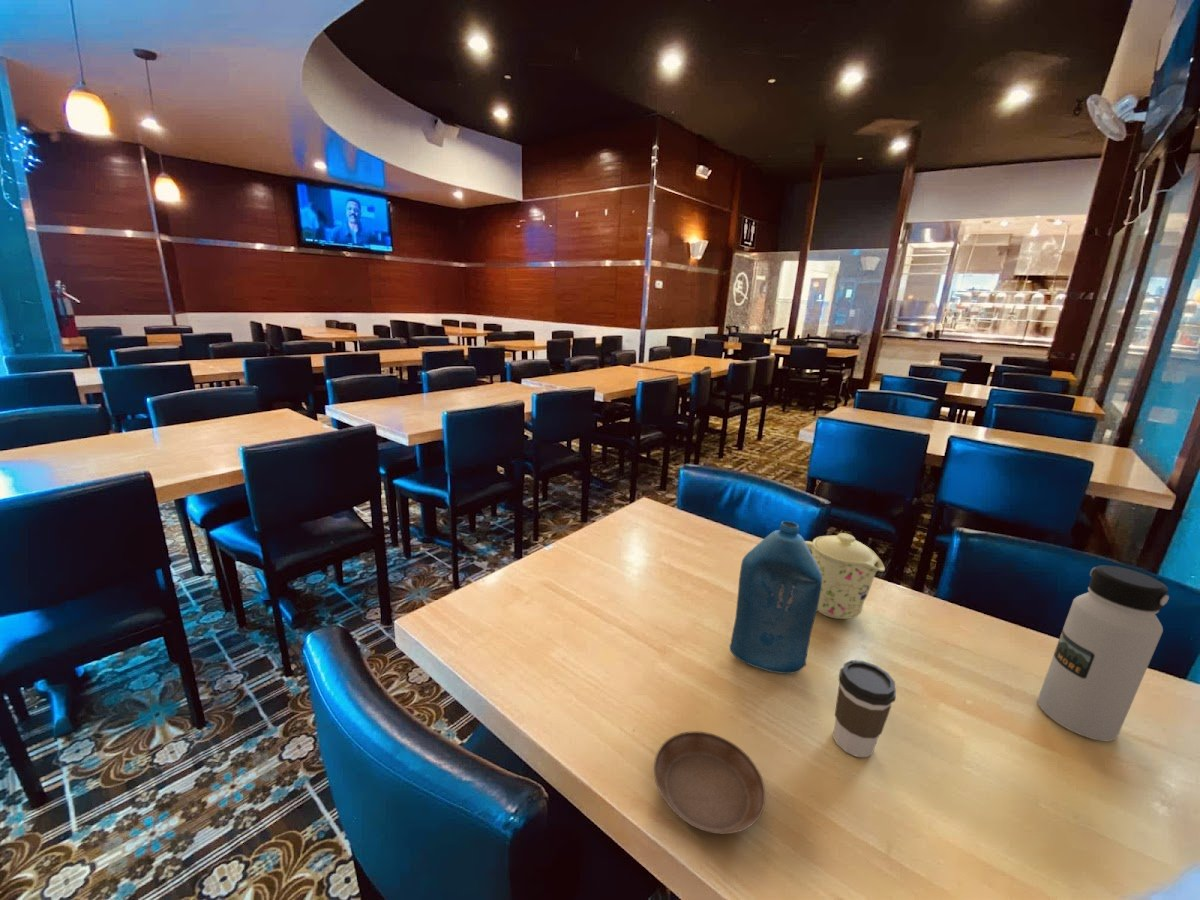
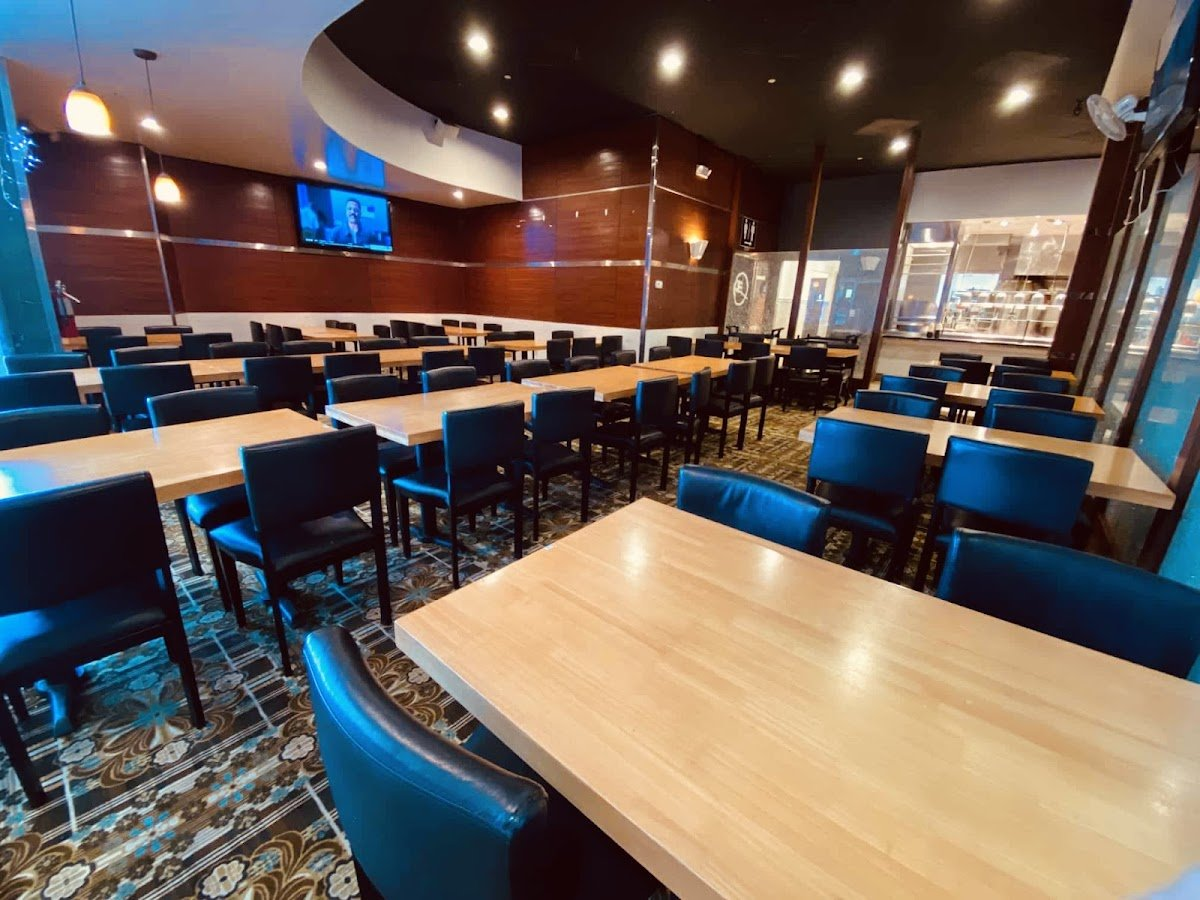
- coffee cup [832,659,897,758]
- bottle [728,520,822,675]
- saucer [653,730,766,835]
- mug [805,532,886,620]
- water bottle [1037,565,1170,742]
